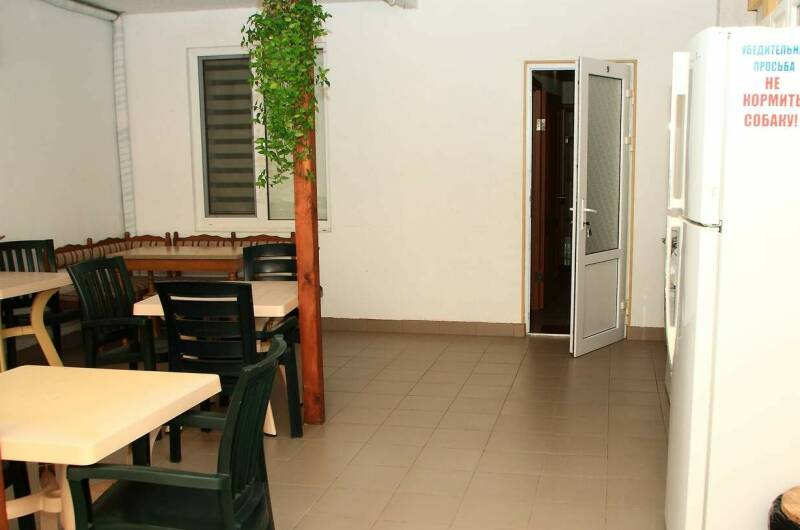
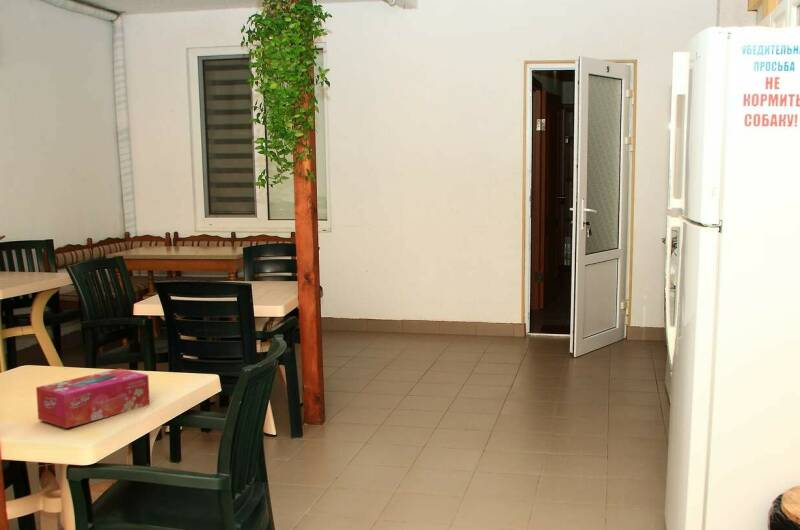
+ tissue box [35,368,151,429]
